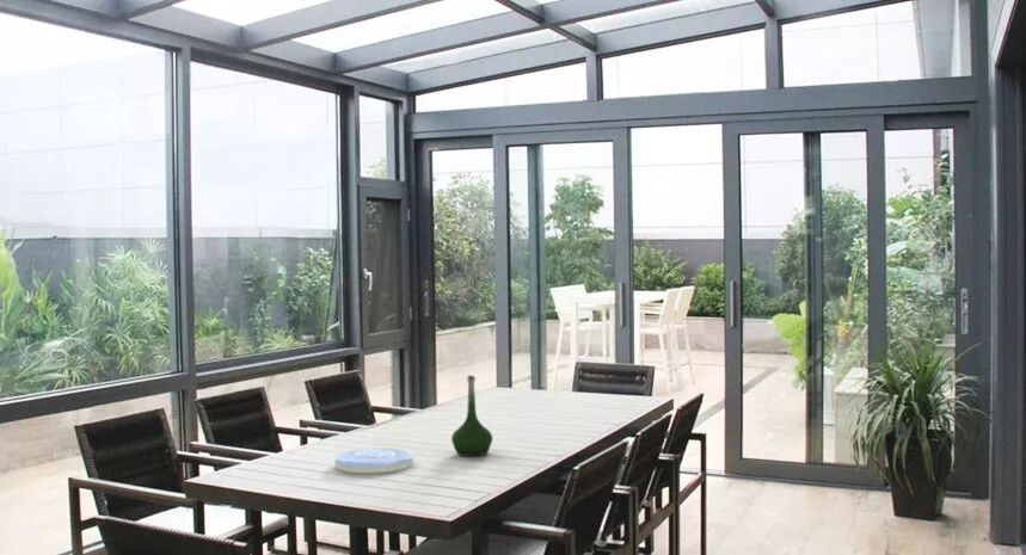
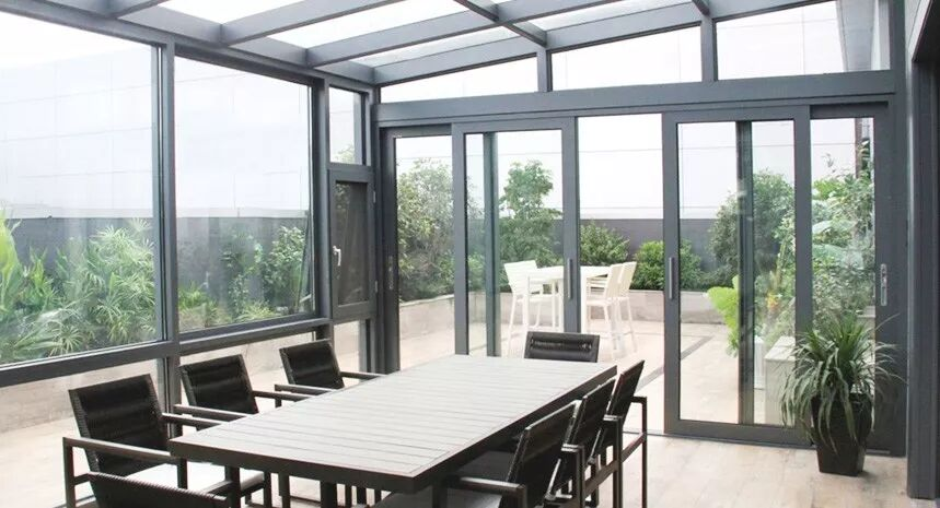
- vase [450,375,493,457]
- plate [333,448,414,474]
